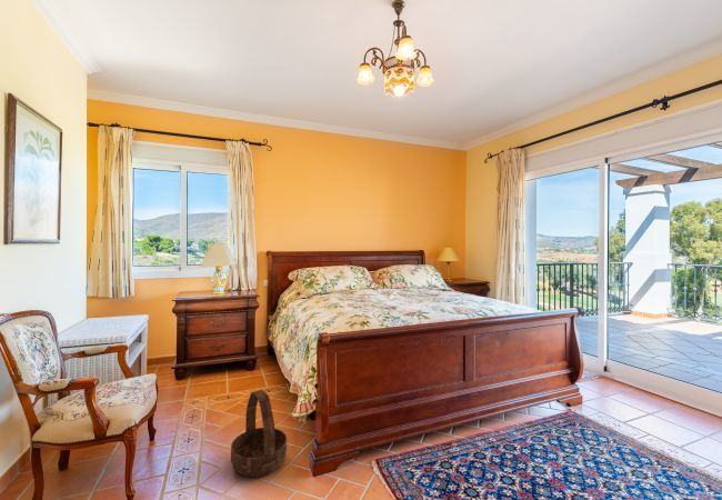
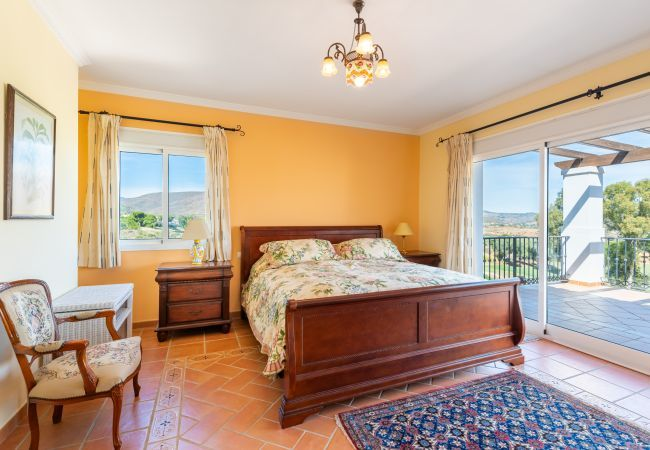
- basket [230,389,288,478]
